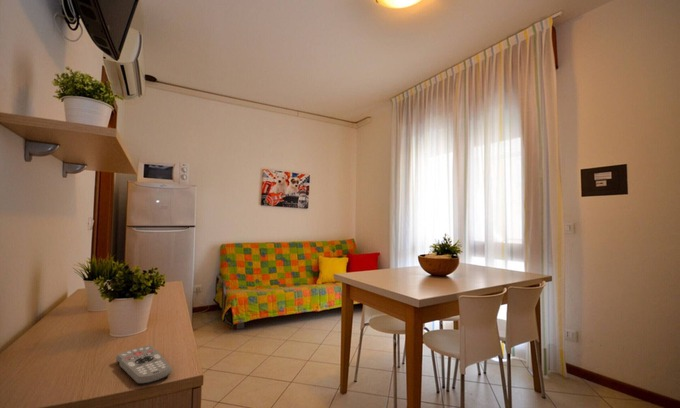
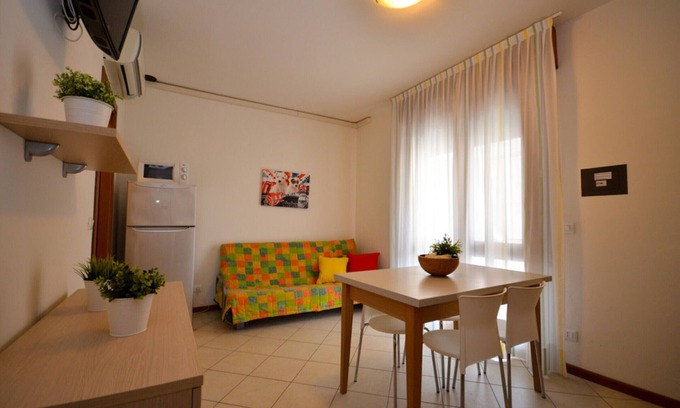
- remote control [115,345,173,386]
